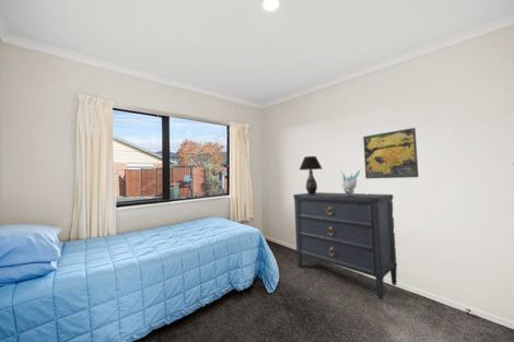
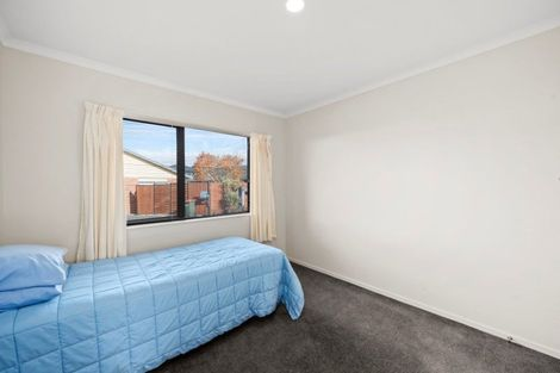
- table lamp [299,155,324,194]
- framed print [362,127,420,179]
- dresser [292,191,398,300]
- decorative sculpture [340,168,361,196]
